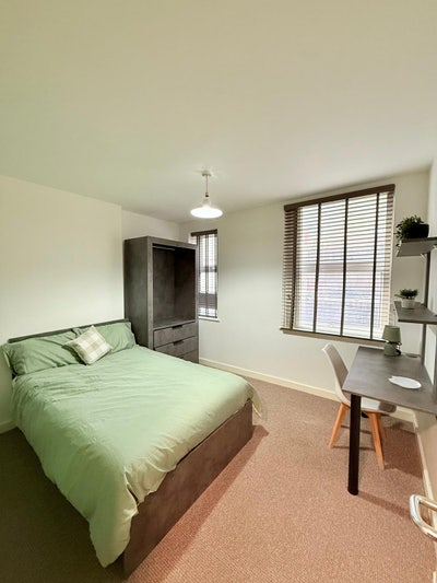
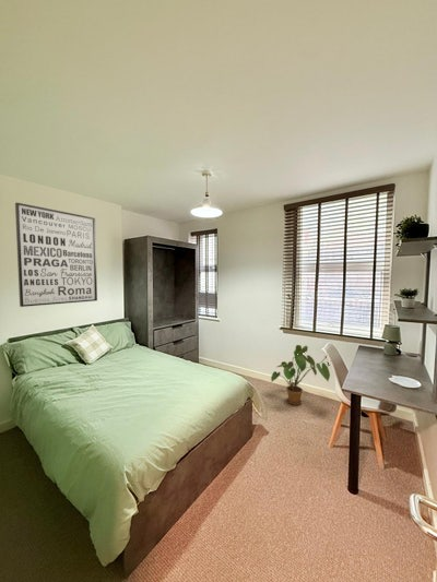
+ house plant [270,344,331,406]
+ wall art [14,202,98,308]
